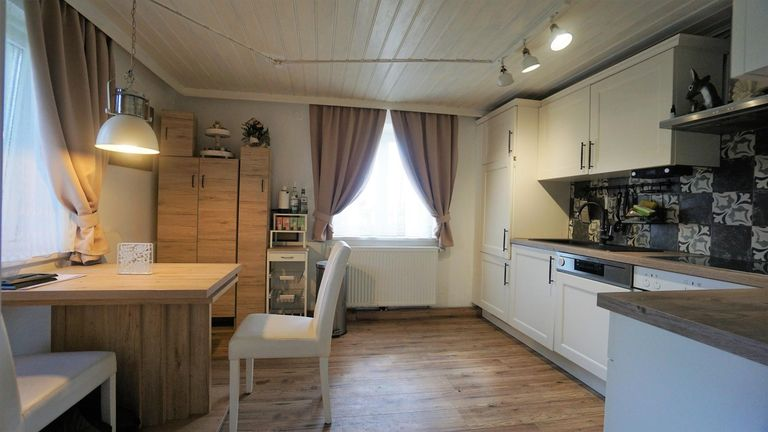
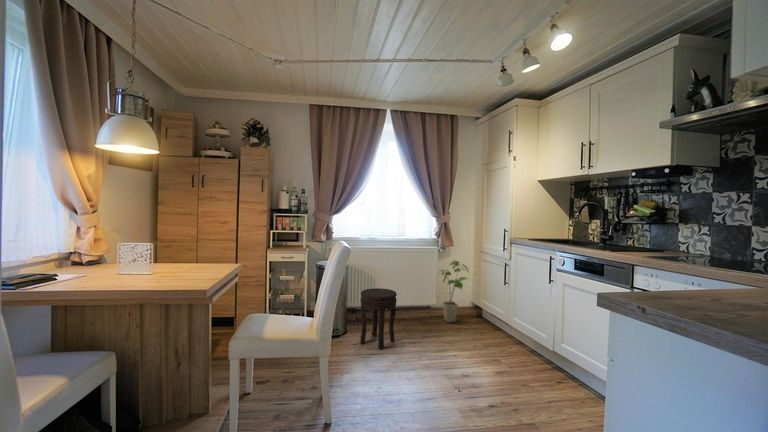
+ house plant [437,259,470,323]
+ side table [359,287,398,351]
